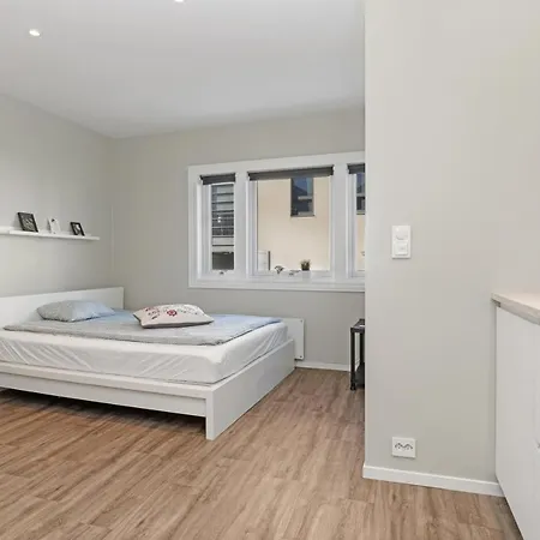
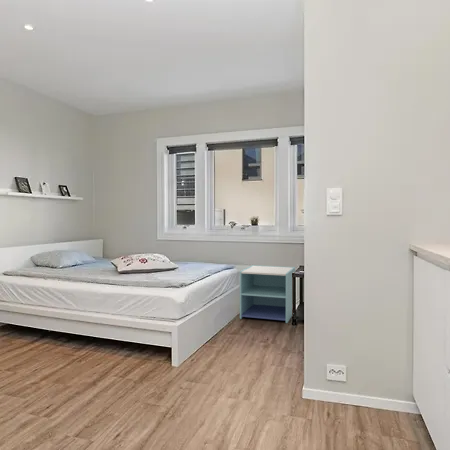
+ nightstand [239,264,296,324]
